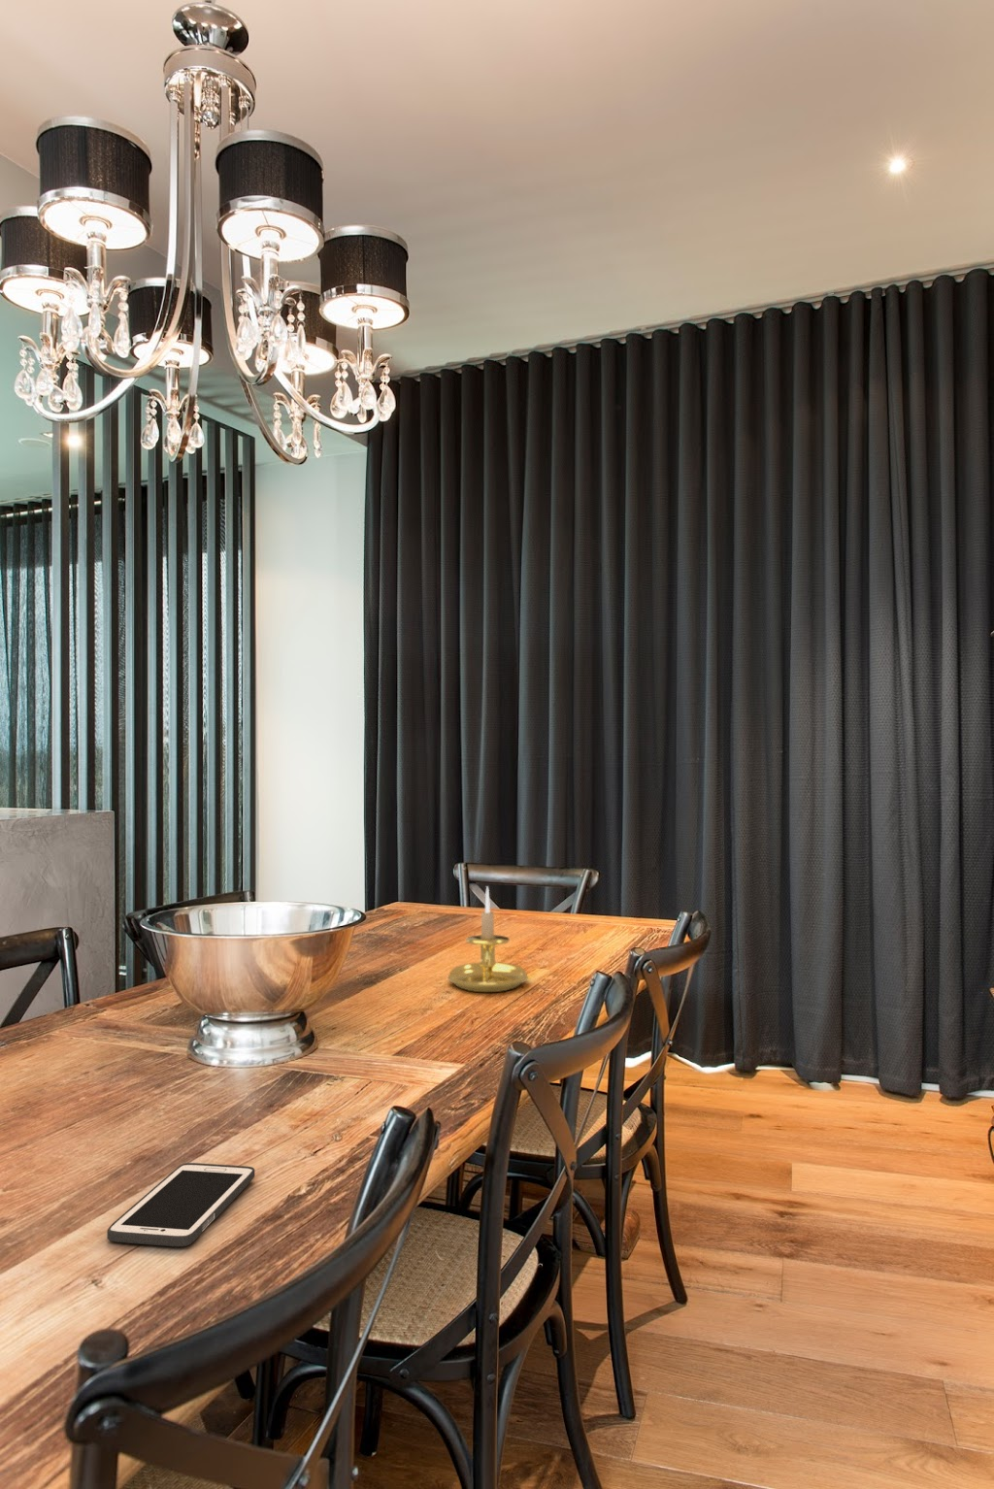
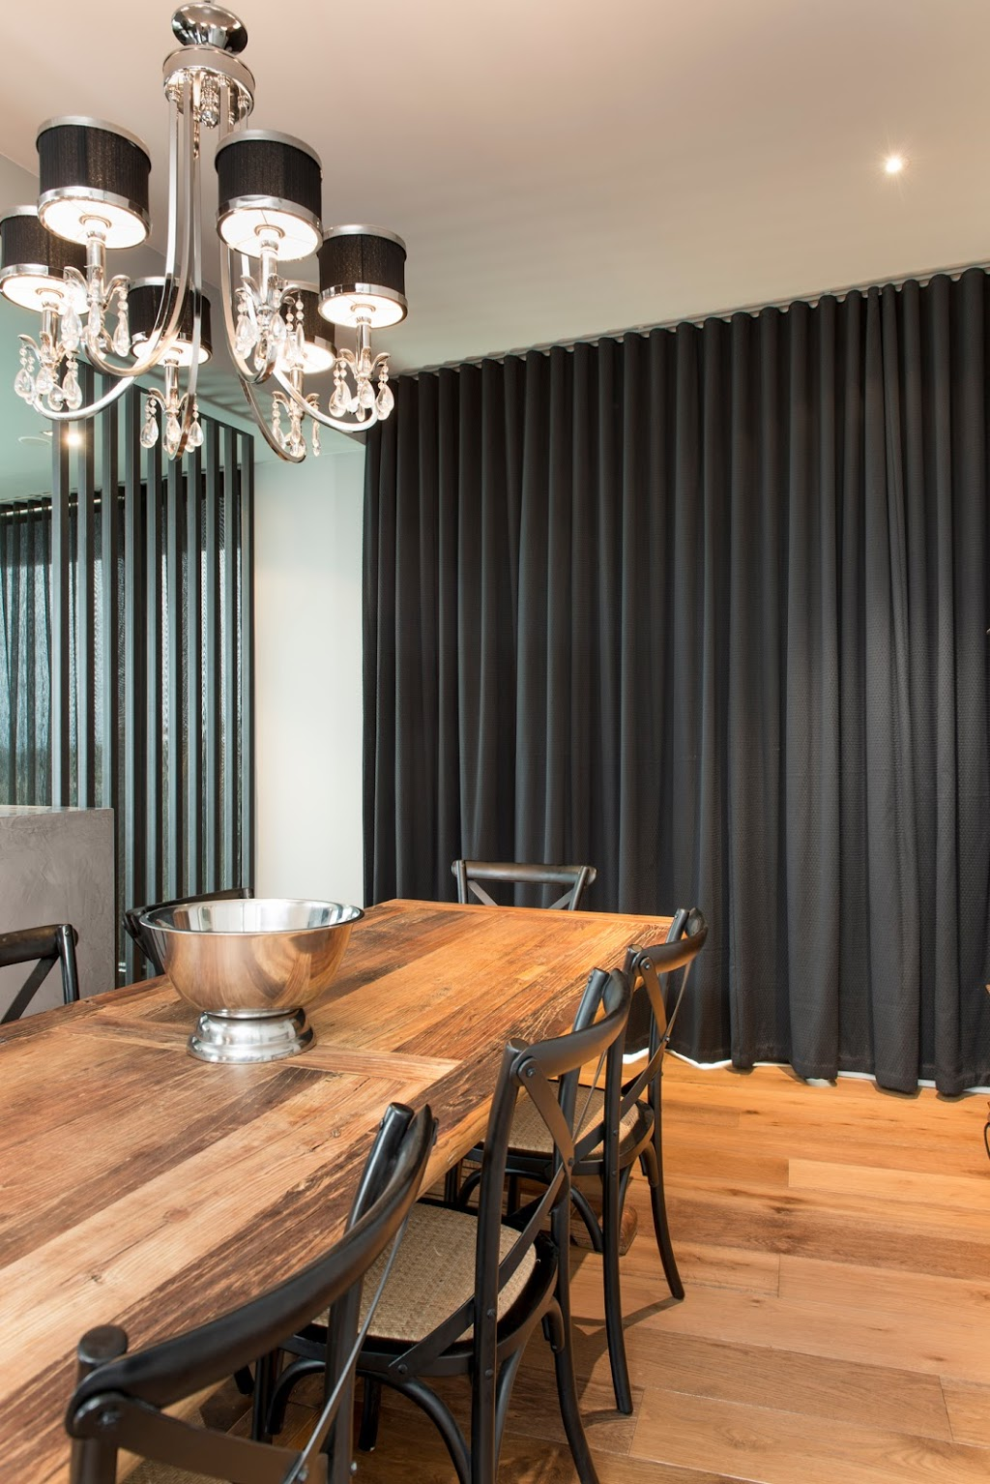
- candle holder [447,885,529,993]
- cell phone [105,1162,255,1247]
